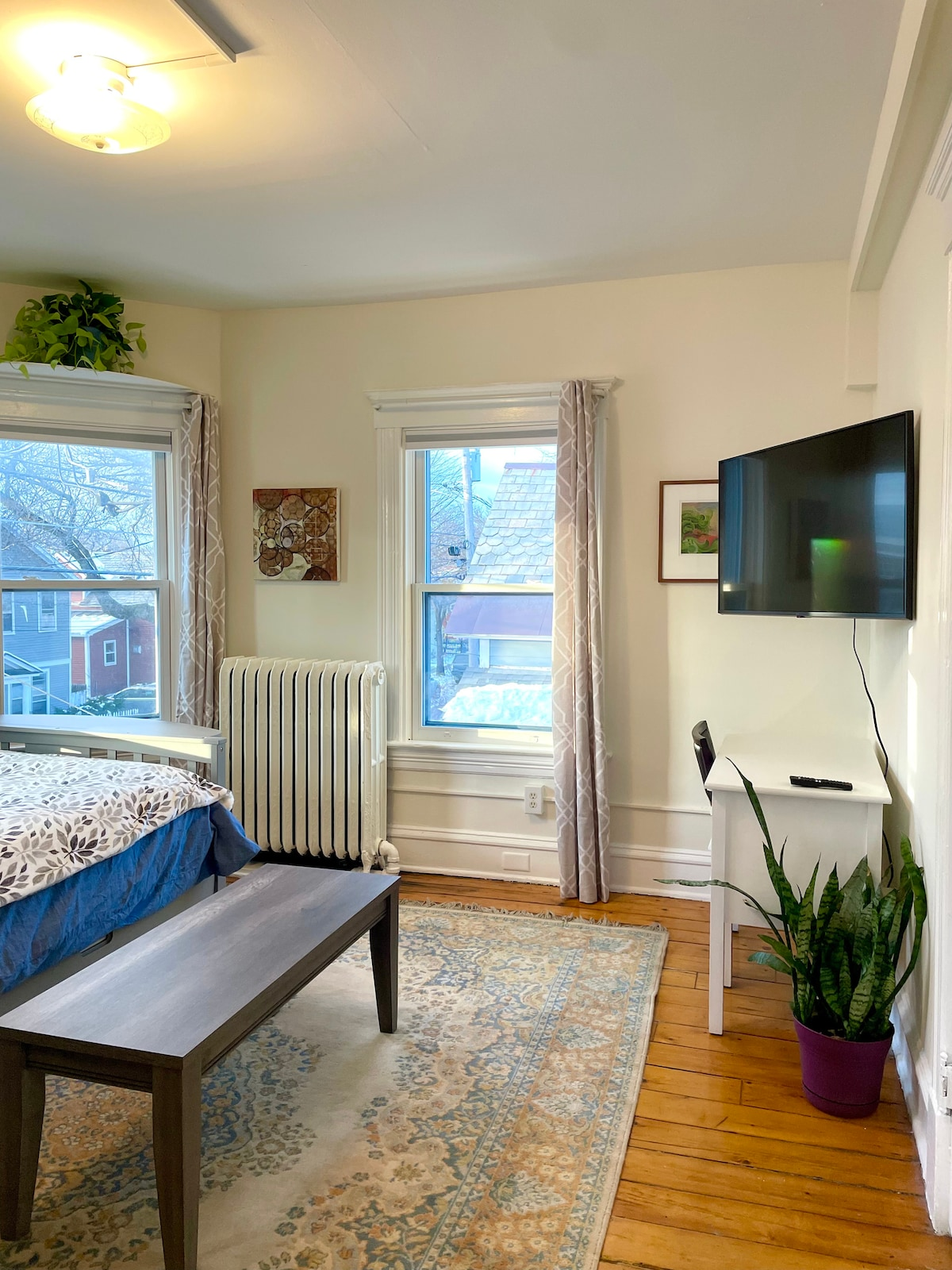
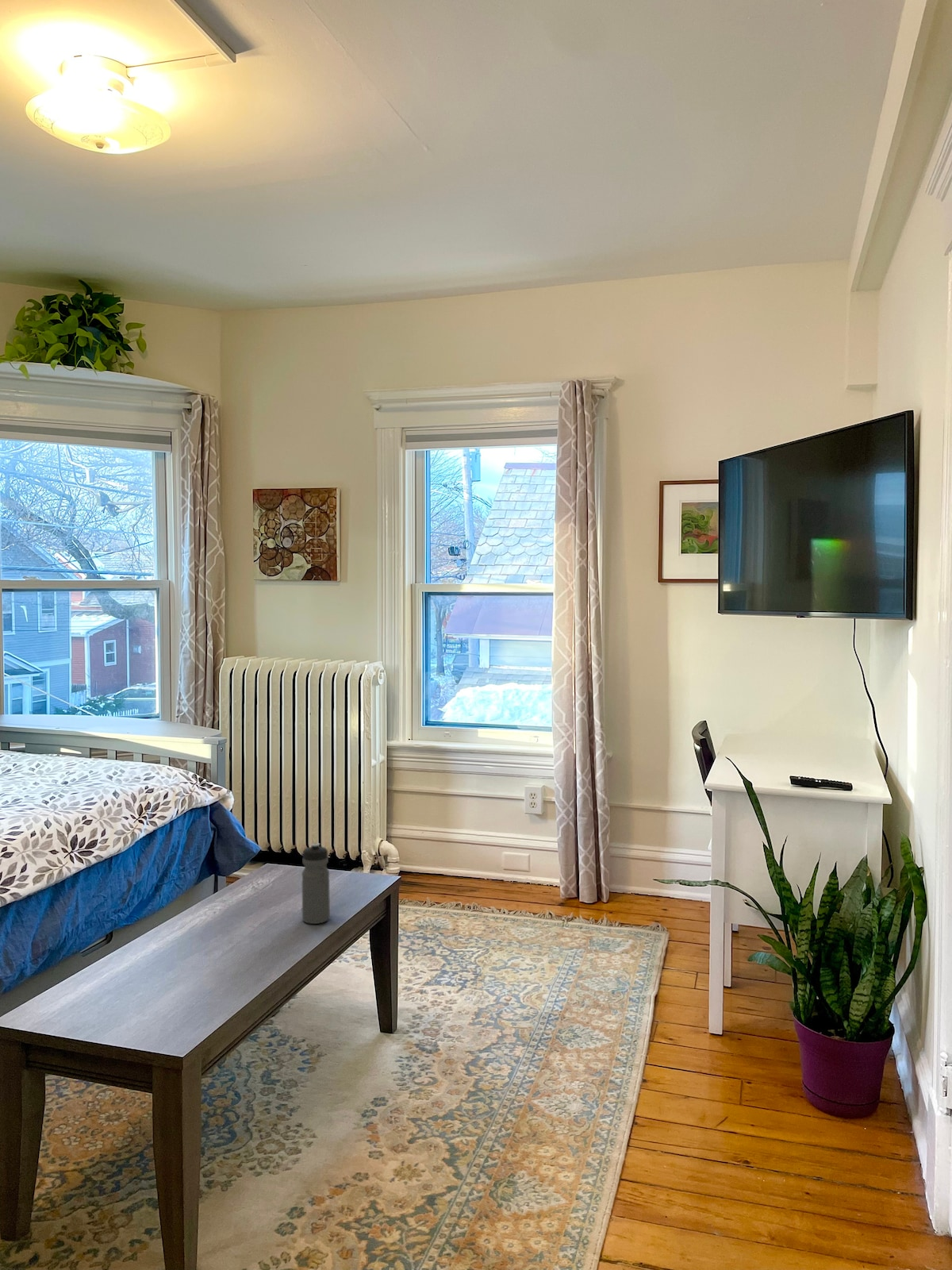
+ water bottle [301,842,331,925]
